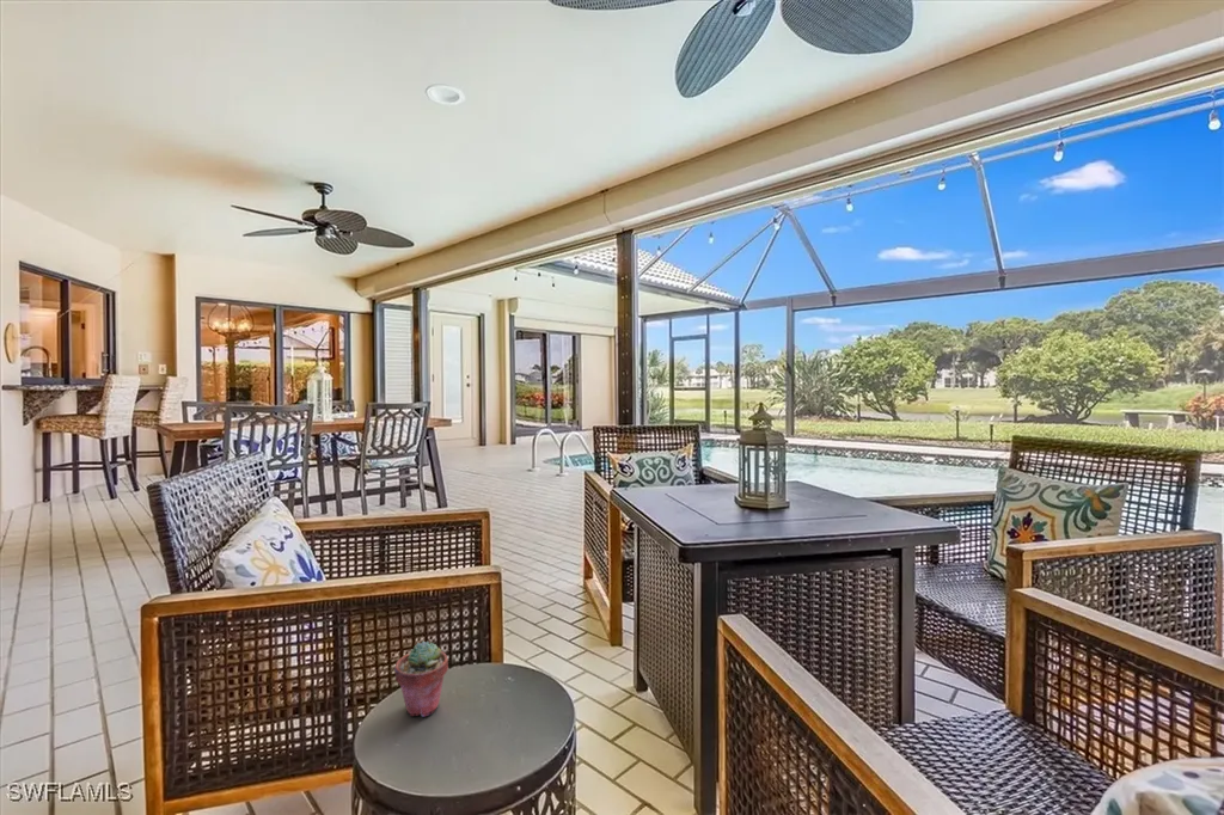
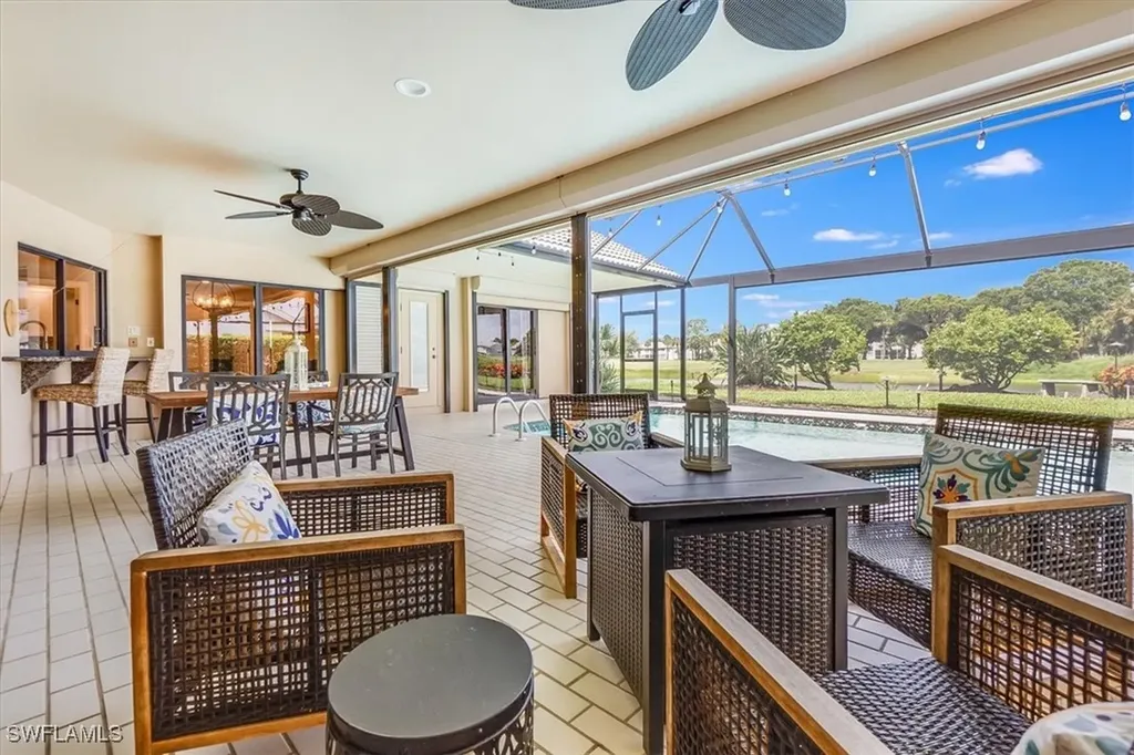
- potted succulent [393,641,449,718]
